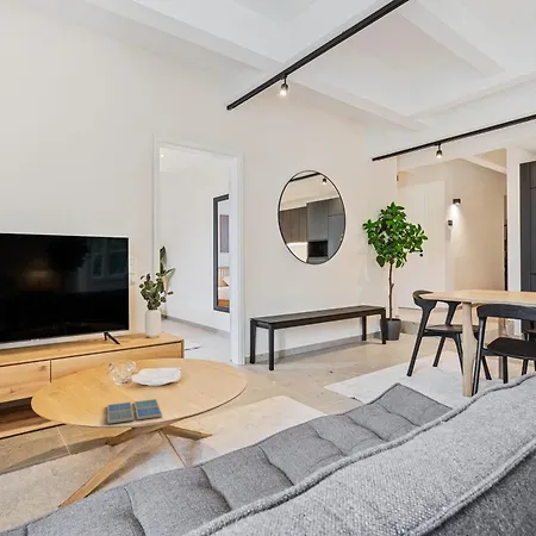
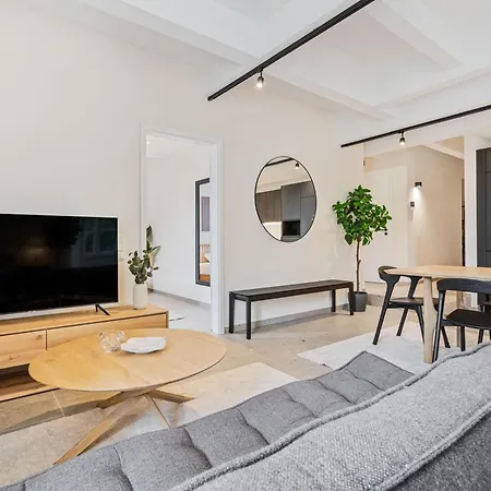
- drink coaster [106,398,163,425]
